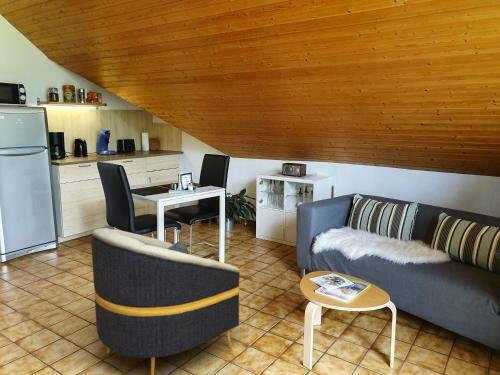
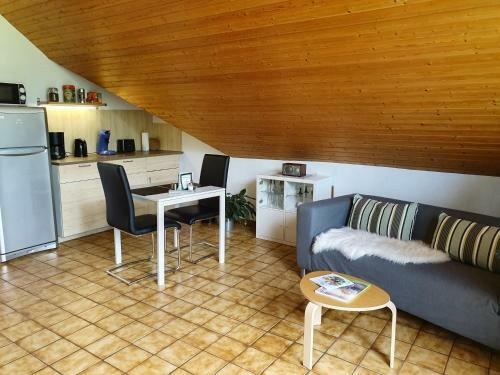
- armchair [90,227,241,375]
